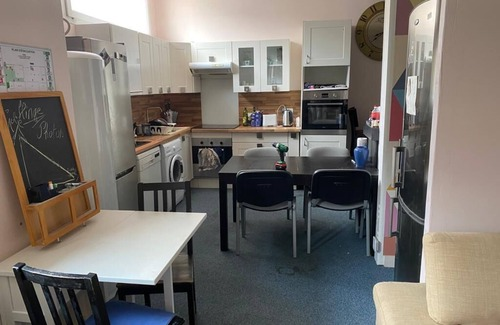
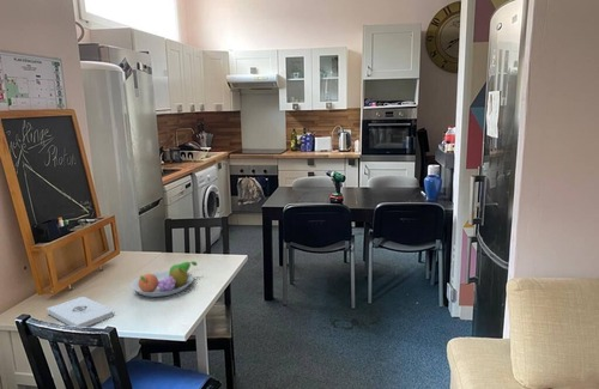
+ fruit bowl [129,260,198,298]
+ notepad [46,296,115,328]
